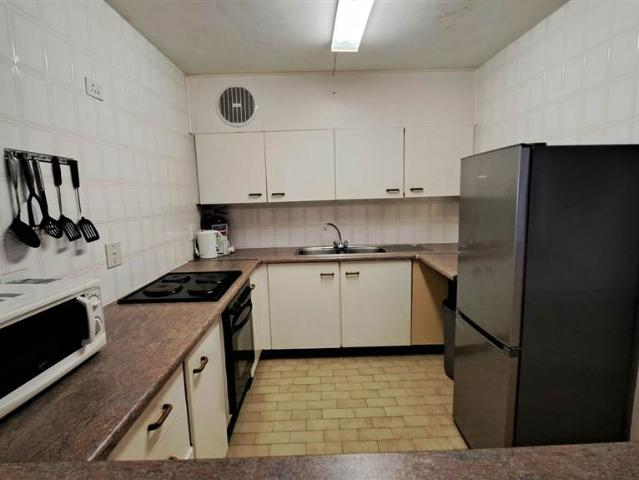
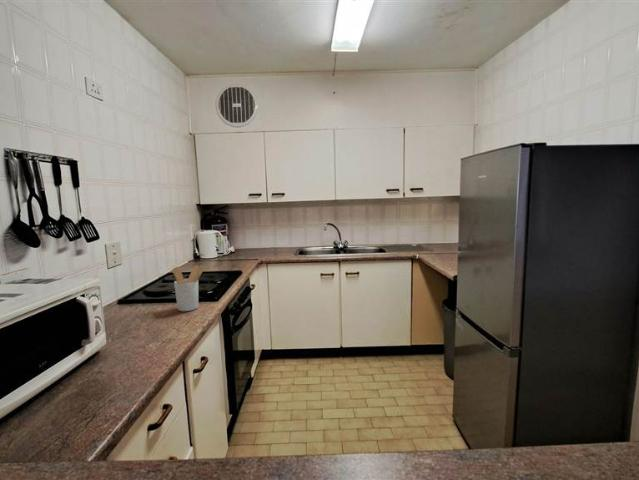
+ utensil holder [171,264,206,312]
